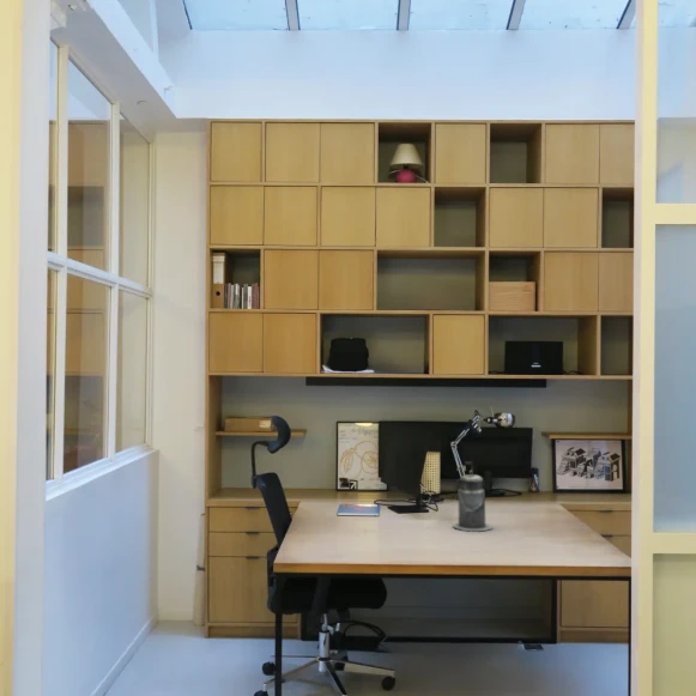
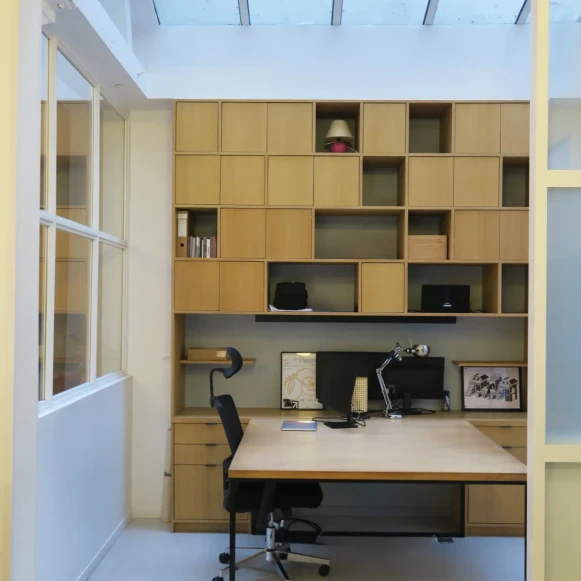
- canister [452,470,494,532]
